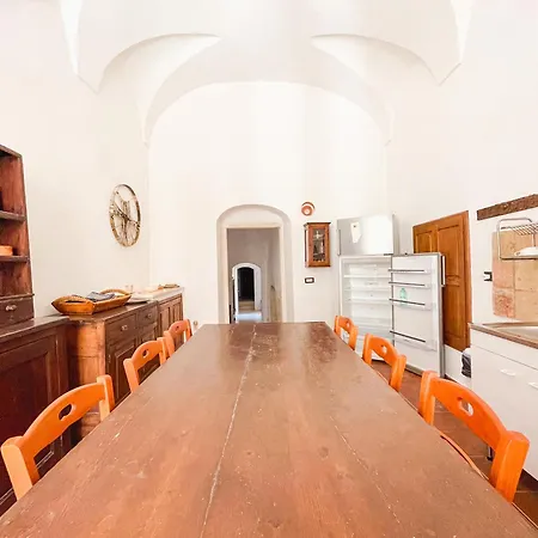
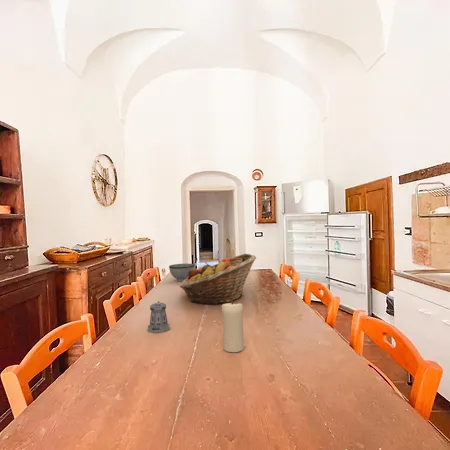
+ fruit basket [179,253,257,306]
+ pepper shaker [147,300,171,334]
+ candle [221,300,246,353]
+ bowl [168,263,196,282]
